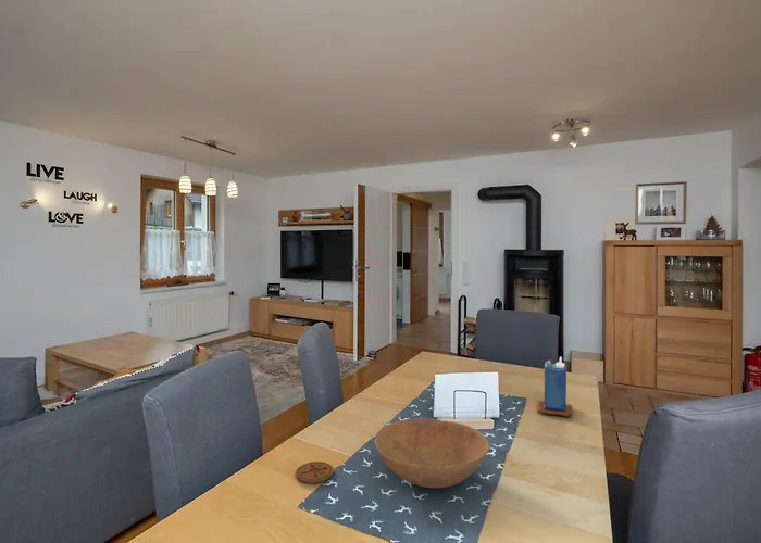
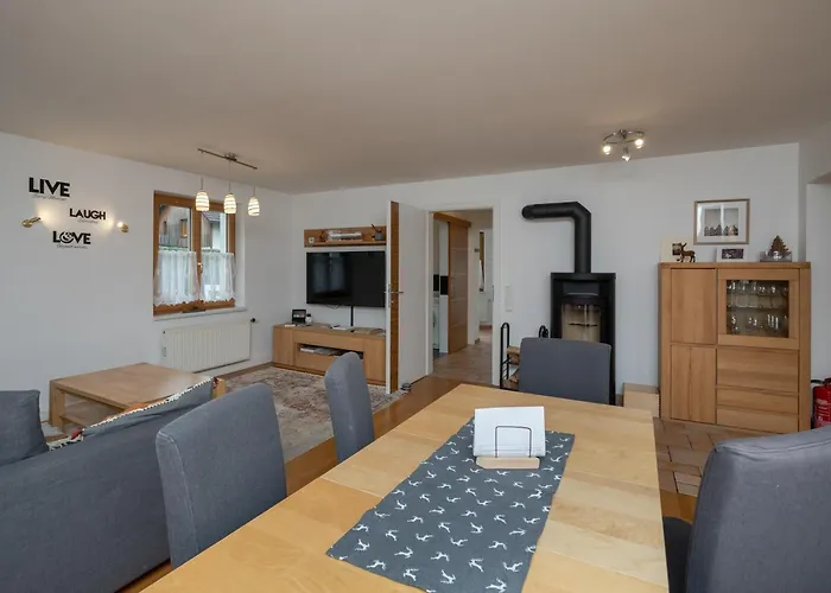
- bowl [374,417,490,489]
- candle [537,356,574,417]
- coaster [295,460,335,484]
